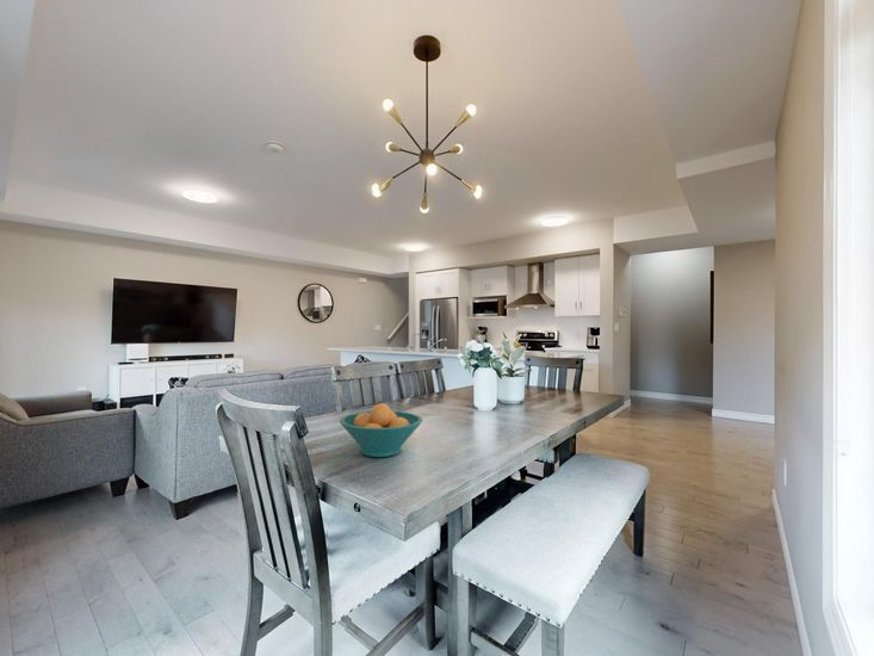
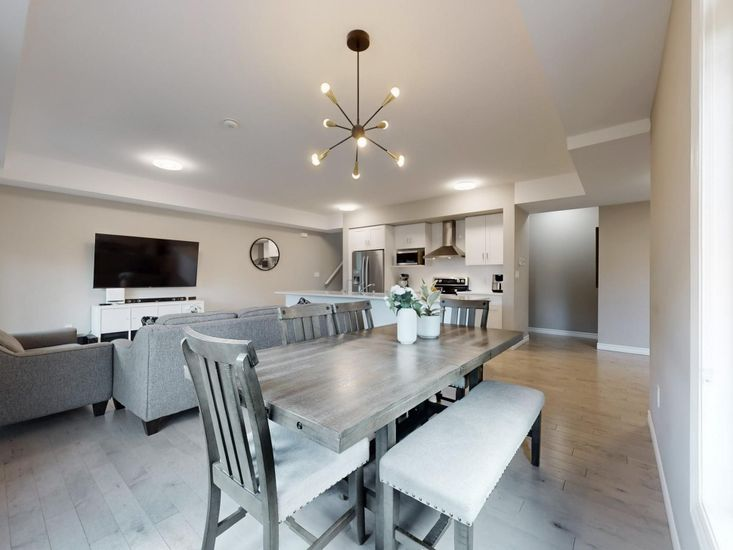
- fruit bowl [339,403,423,458]
